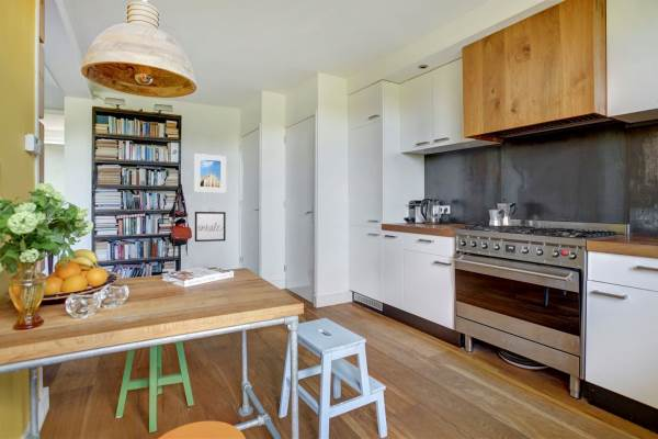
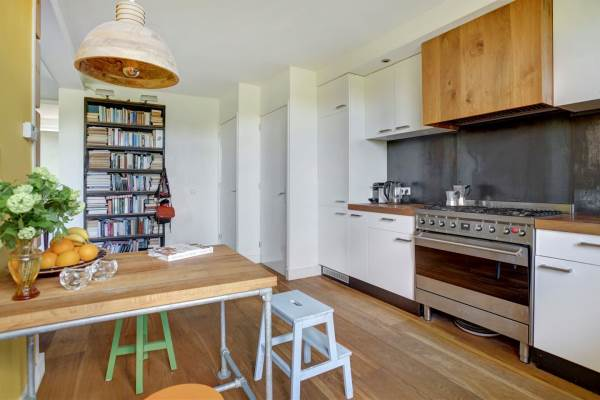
- wall art [194,211,227,243]
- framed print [193,153,227,194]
